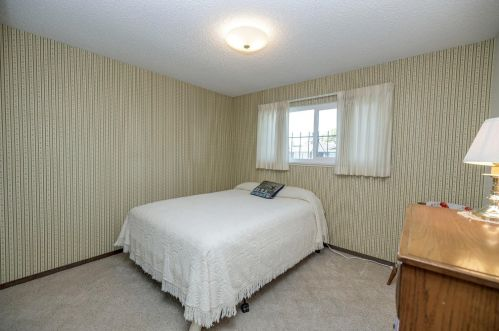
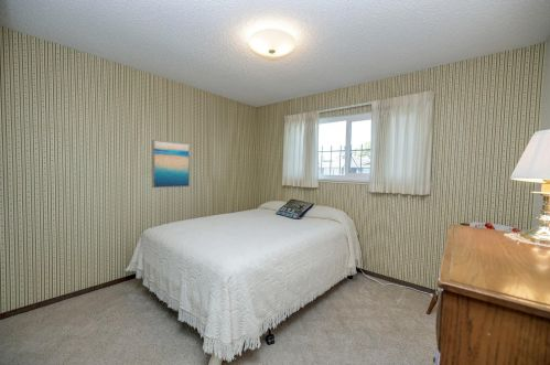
+ wall art [151,139,191,189]
